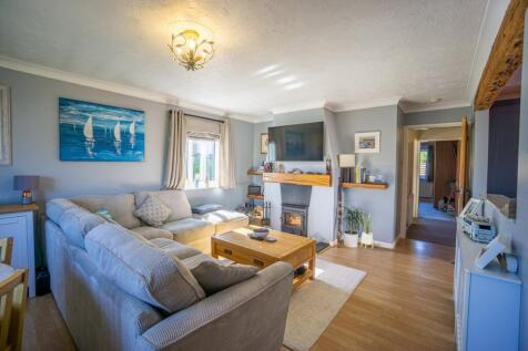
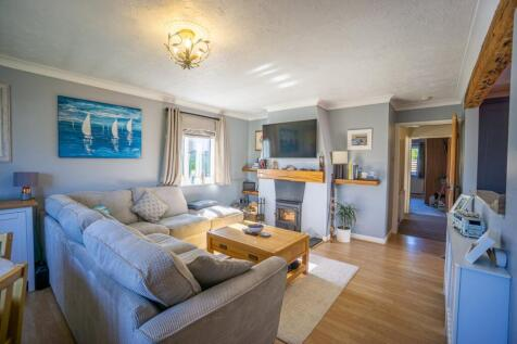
- house plant [357,209,378,250]
